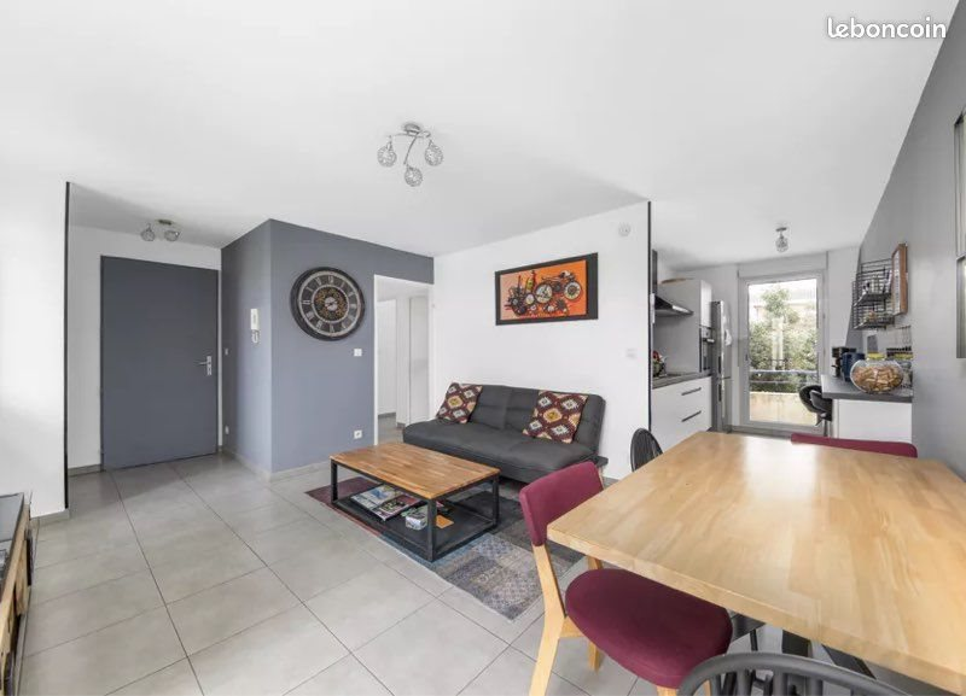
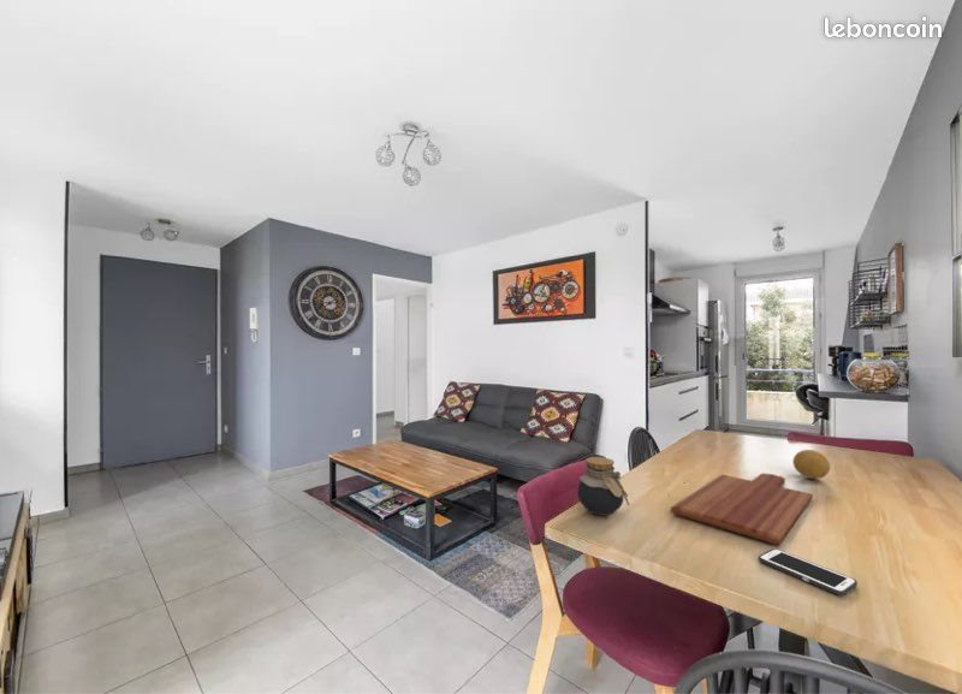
+ jar [576,456,630,517]
+ fruit [791,449,831,480]
+ cutting board [670,471,814,546]
+ cell phone [758,547,859,597]
